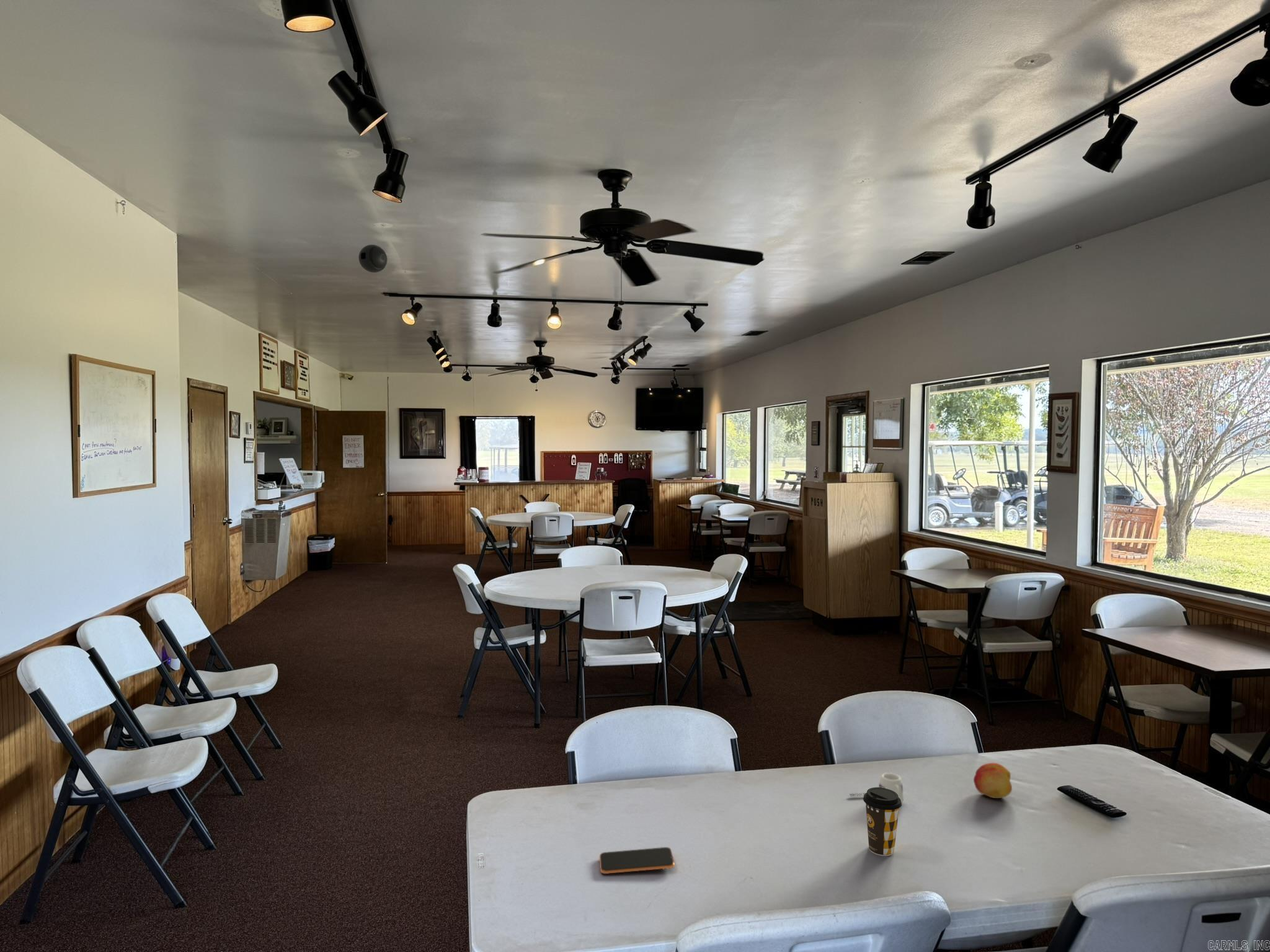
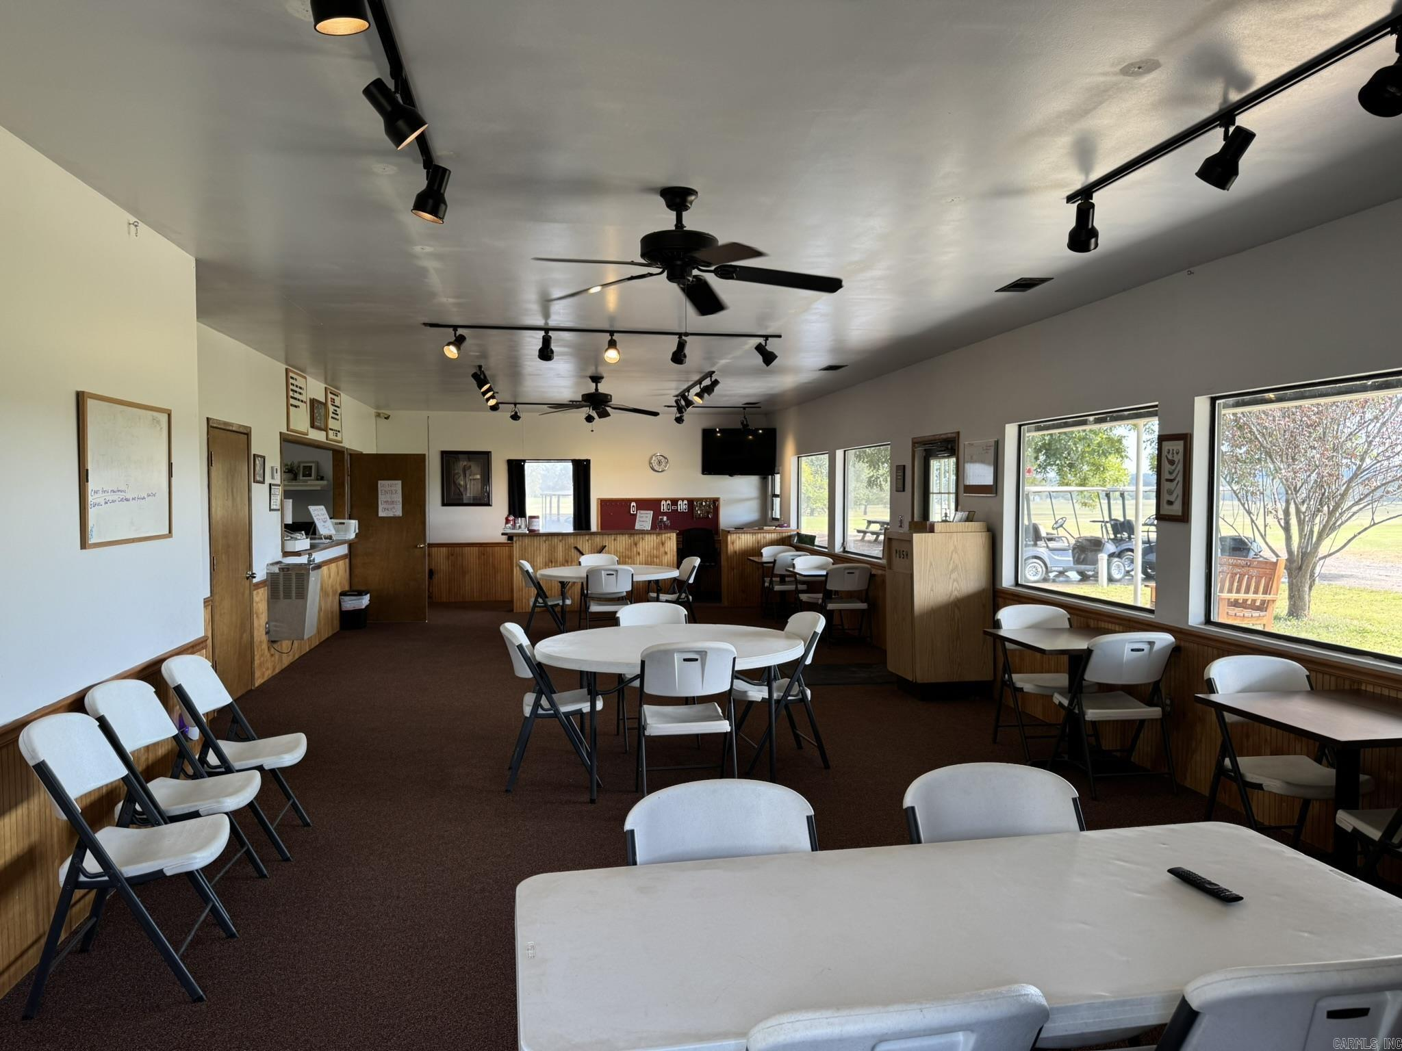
- mug [849,772,905,803]
- coffee cup [863,787,902,857]
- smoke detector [358,244,388,273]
- smartphone [599,847,675,875]
- fruit [973,762,1013,799]
